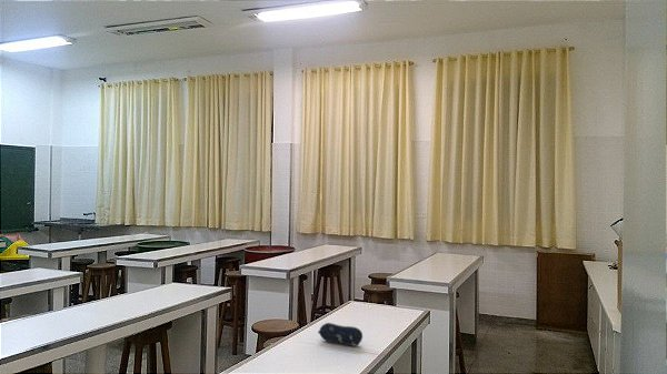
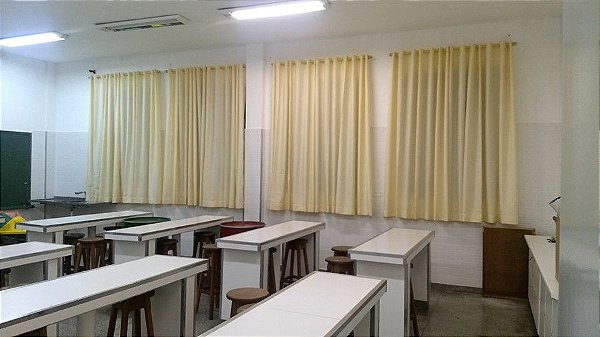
- pencil case [317,322,364,347]
